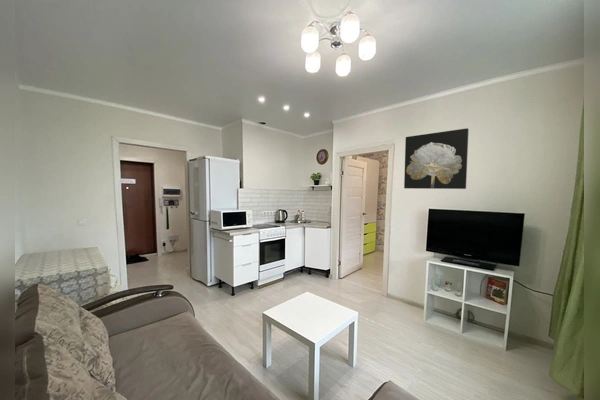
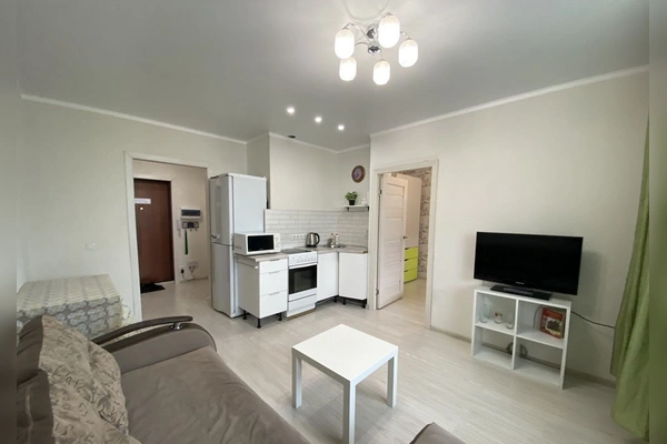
- wall art [403,127,470,190]
